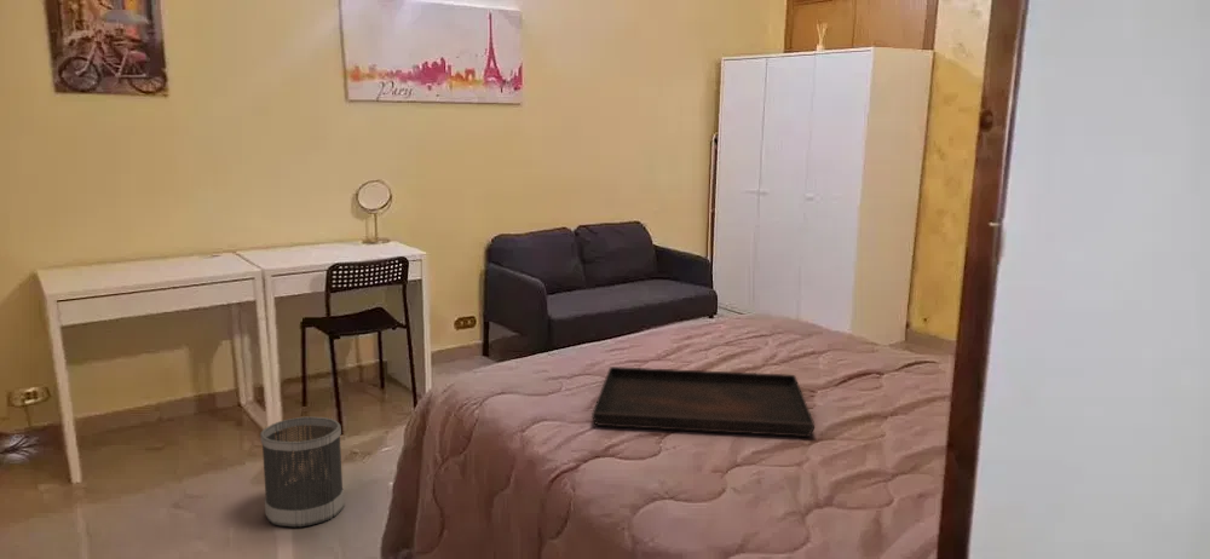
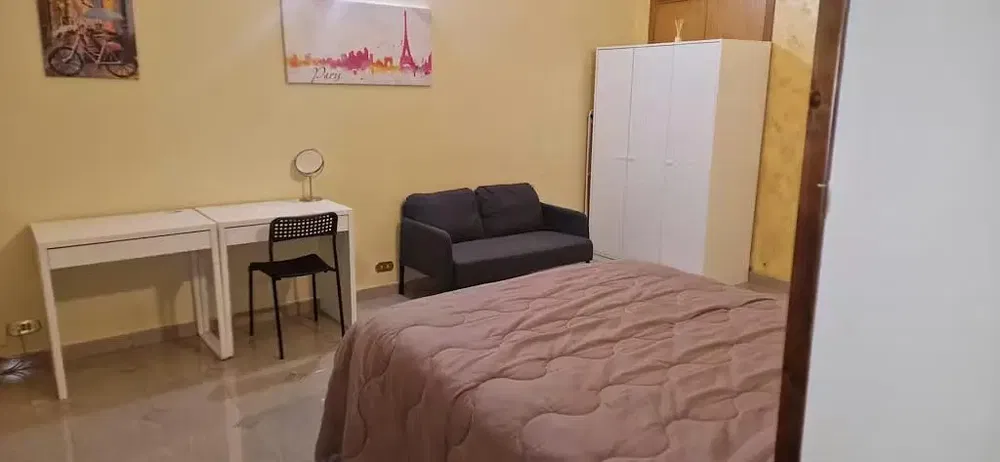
- wastebasket [259,416,346,528]
- serving tray [590,365,816,438]
